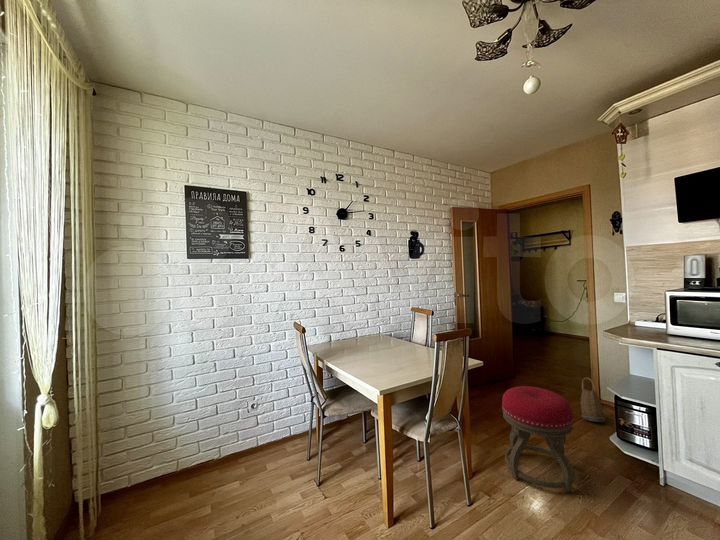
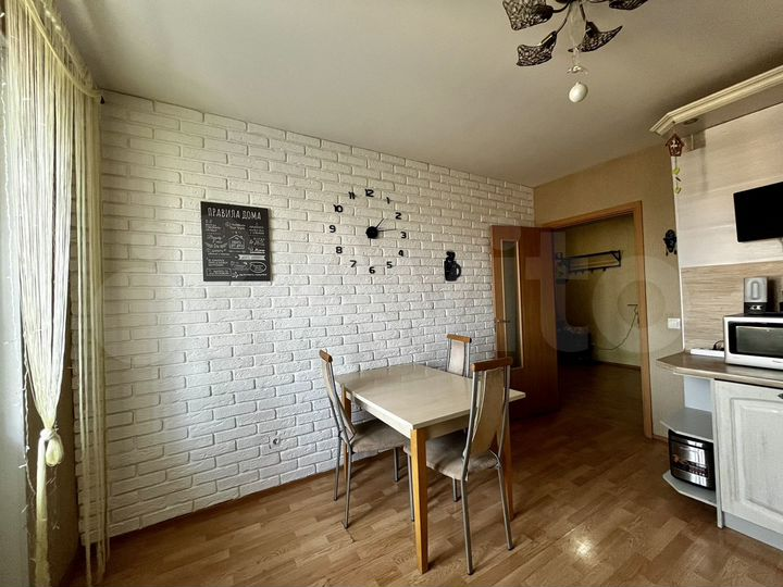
- stool [501,385,577,494]
- basket [580,377,606,423]
